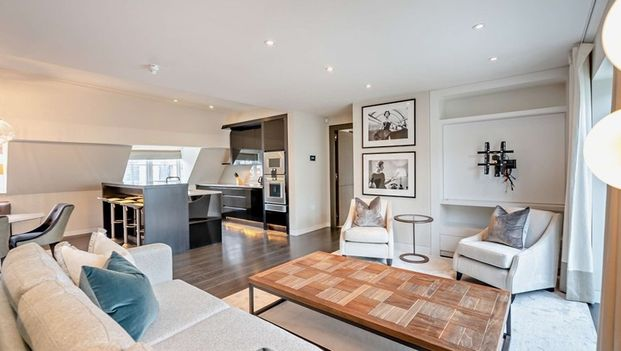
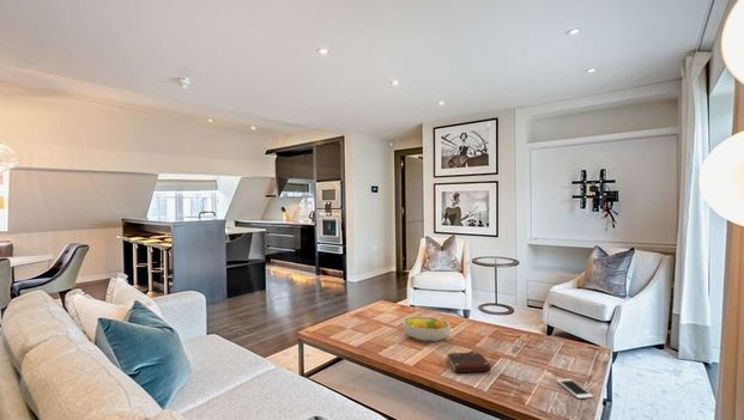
+ cell phone [556,378,594,400]
+ fruit bowl [401,315,452,342]
+ book [446,351,492,373]
